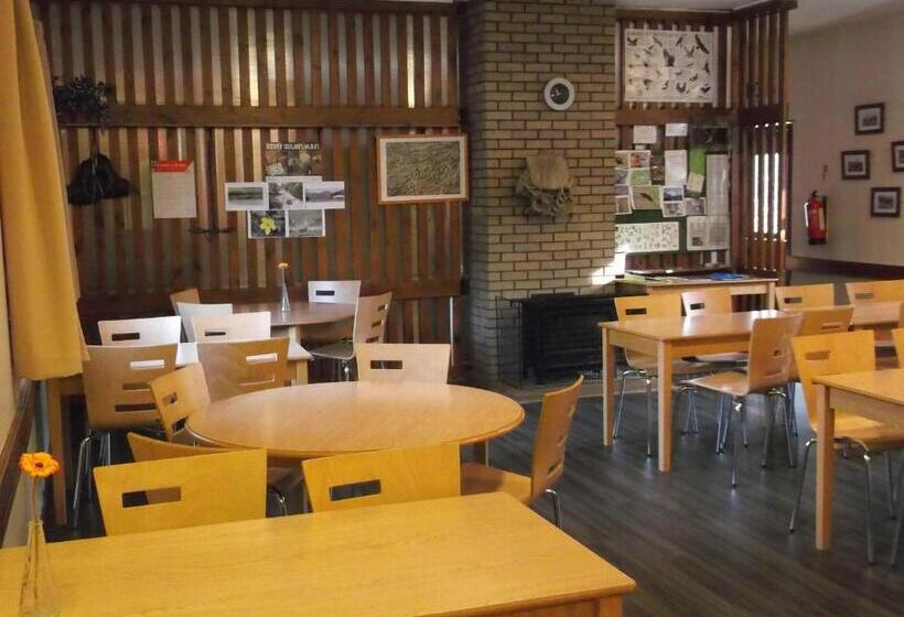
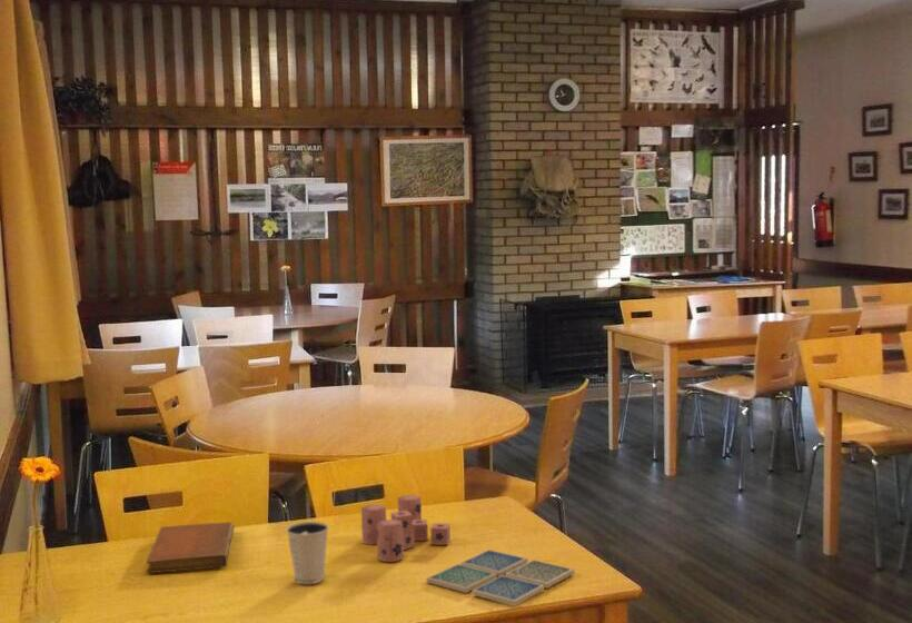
+ candle [360,494,452,563]
+ dixie cup [286,521,330,585]
+ drink coaster [426,548,575,607]
+ notebook [145,521,235,574]
